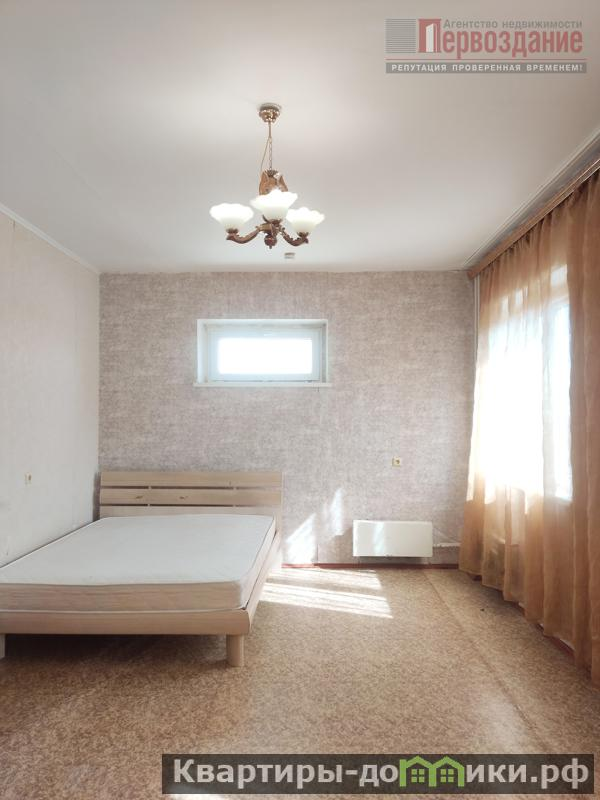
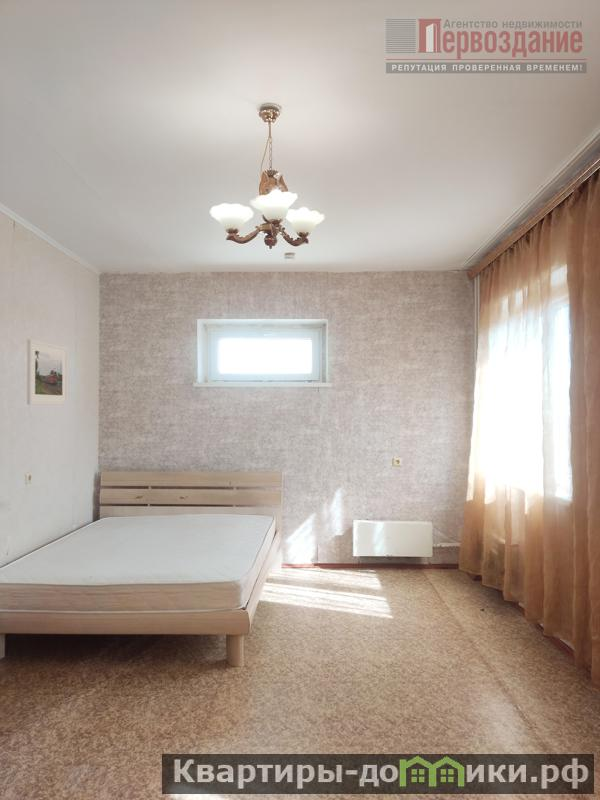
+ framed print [26,338,69,406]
